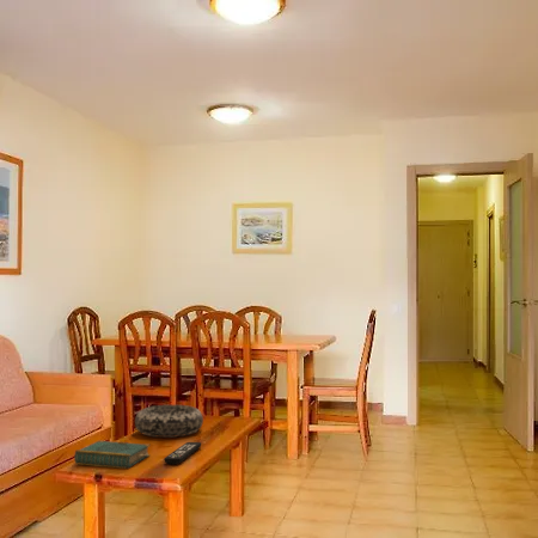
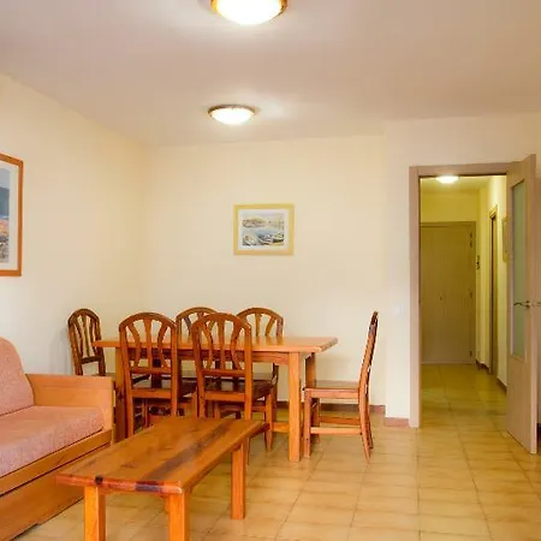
- decorative bowl [134,404,204,439]
- book [73,439,152,470]
- remote control [163,441,202,465]
